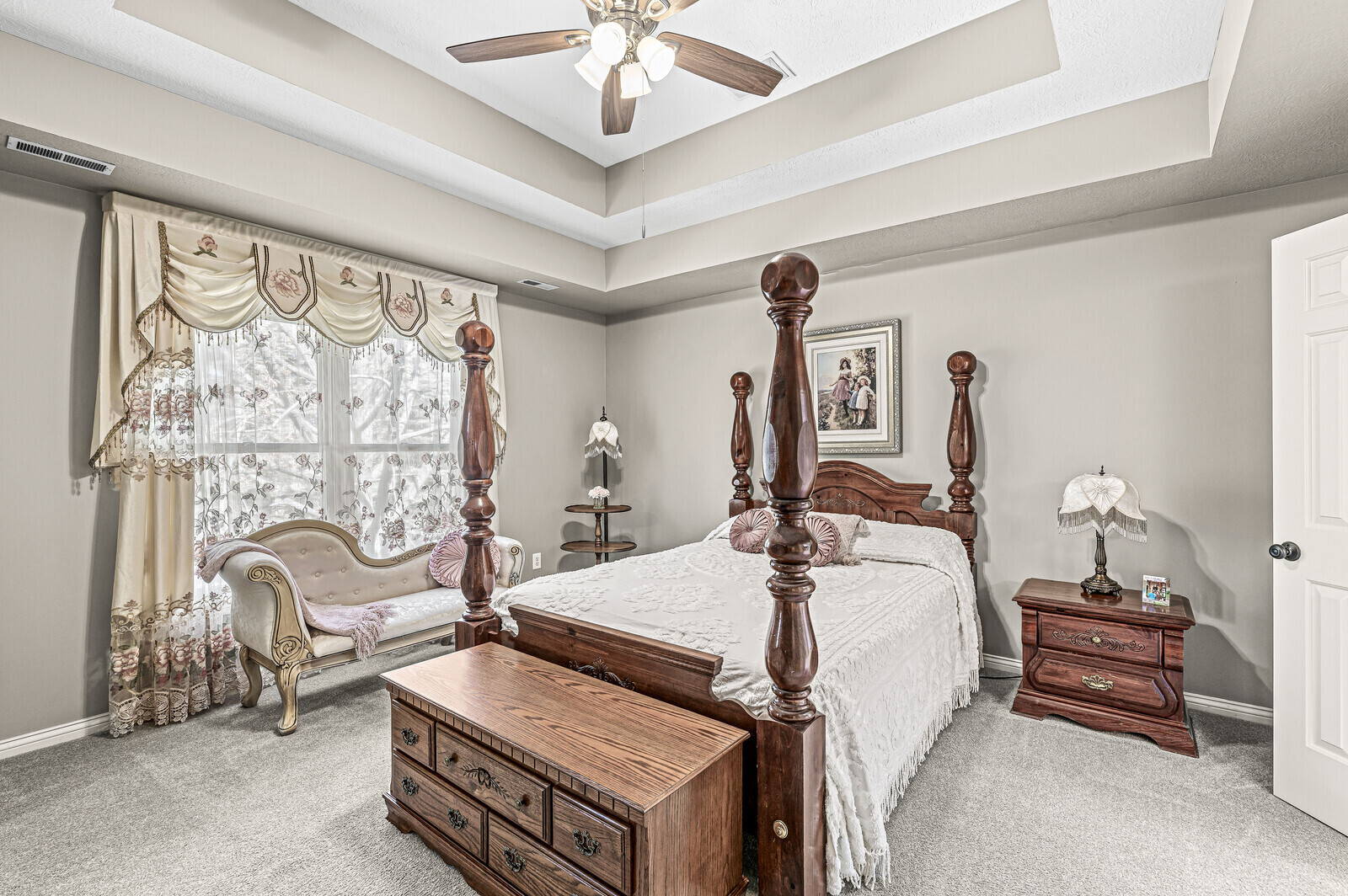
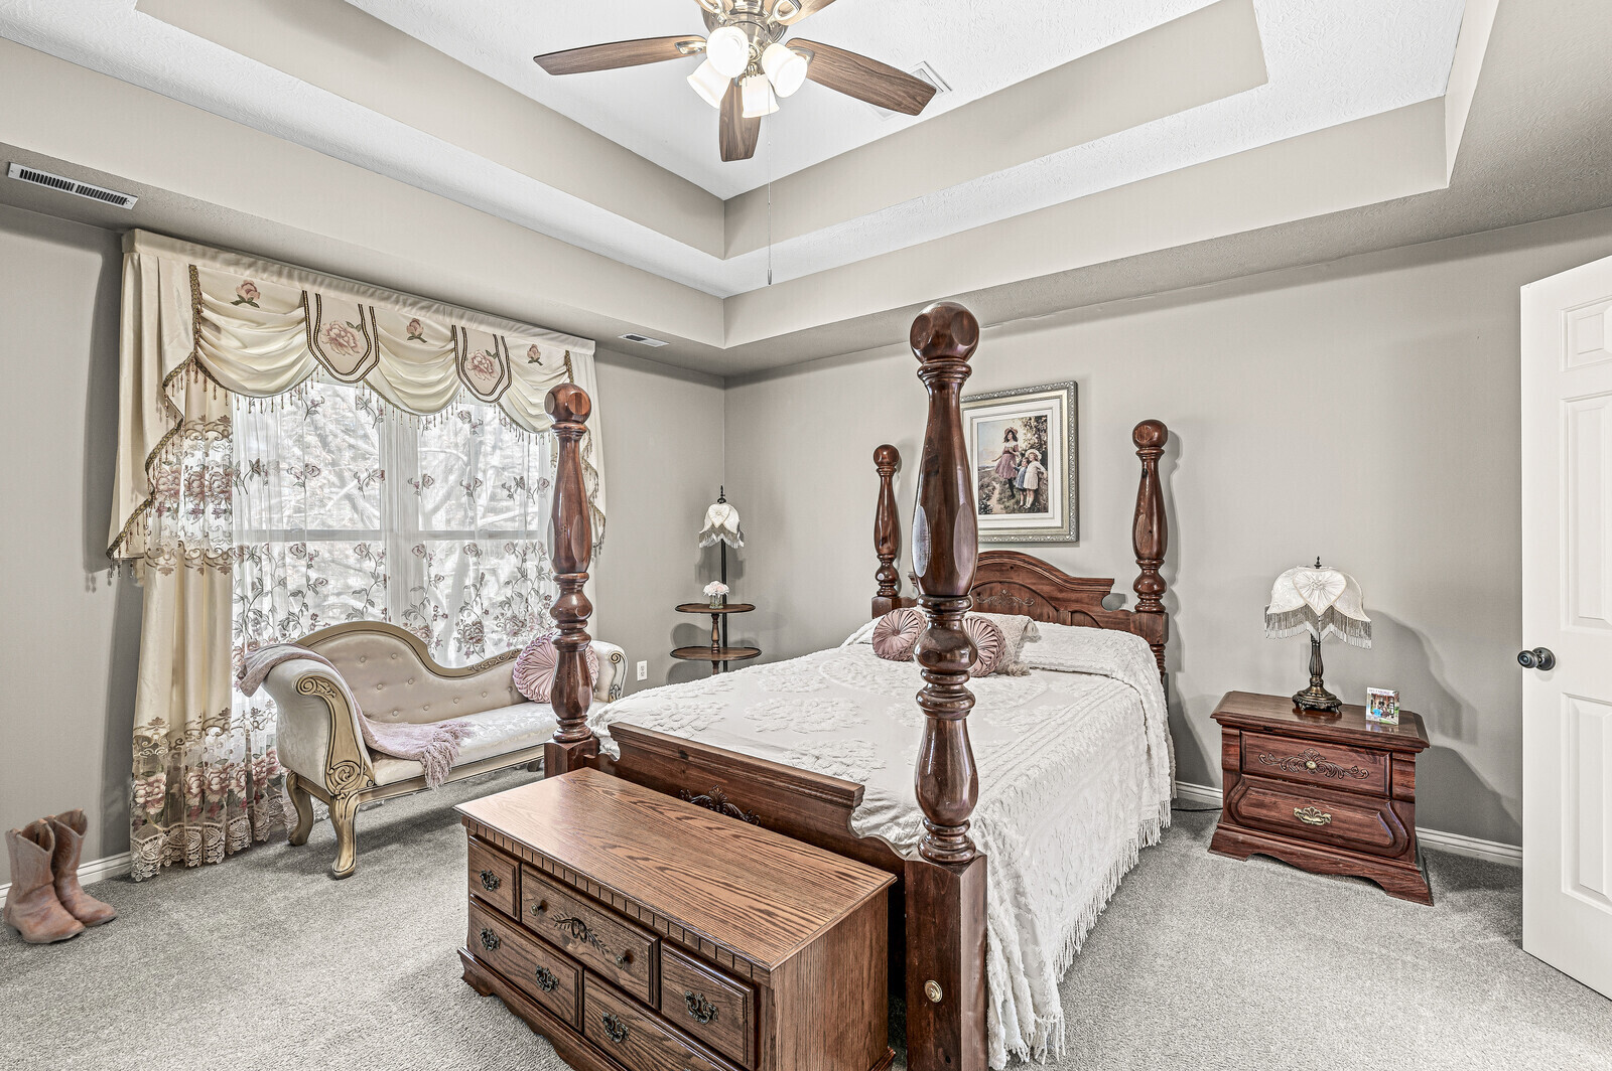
+ boots [2,807,118,944]
